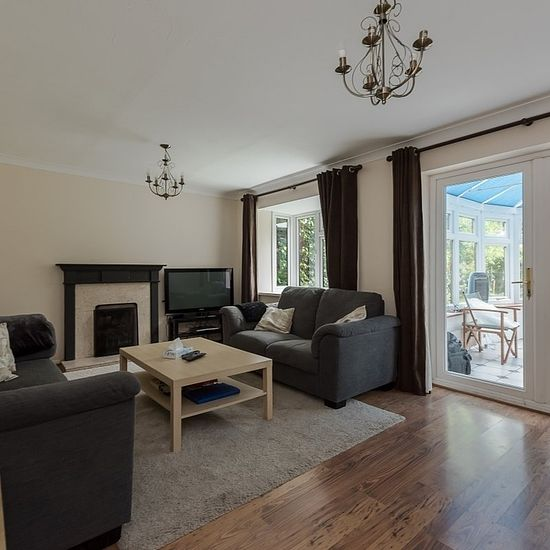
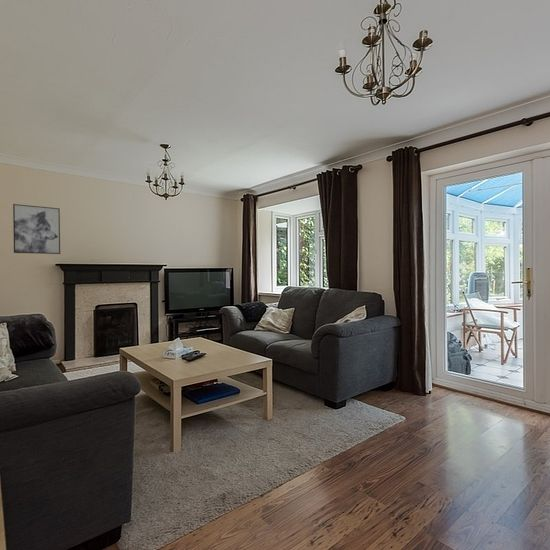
+ wall art [12,203,61,255]
